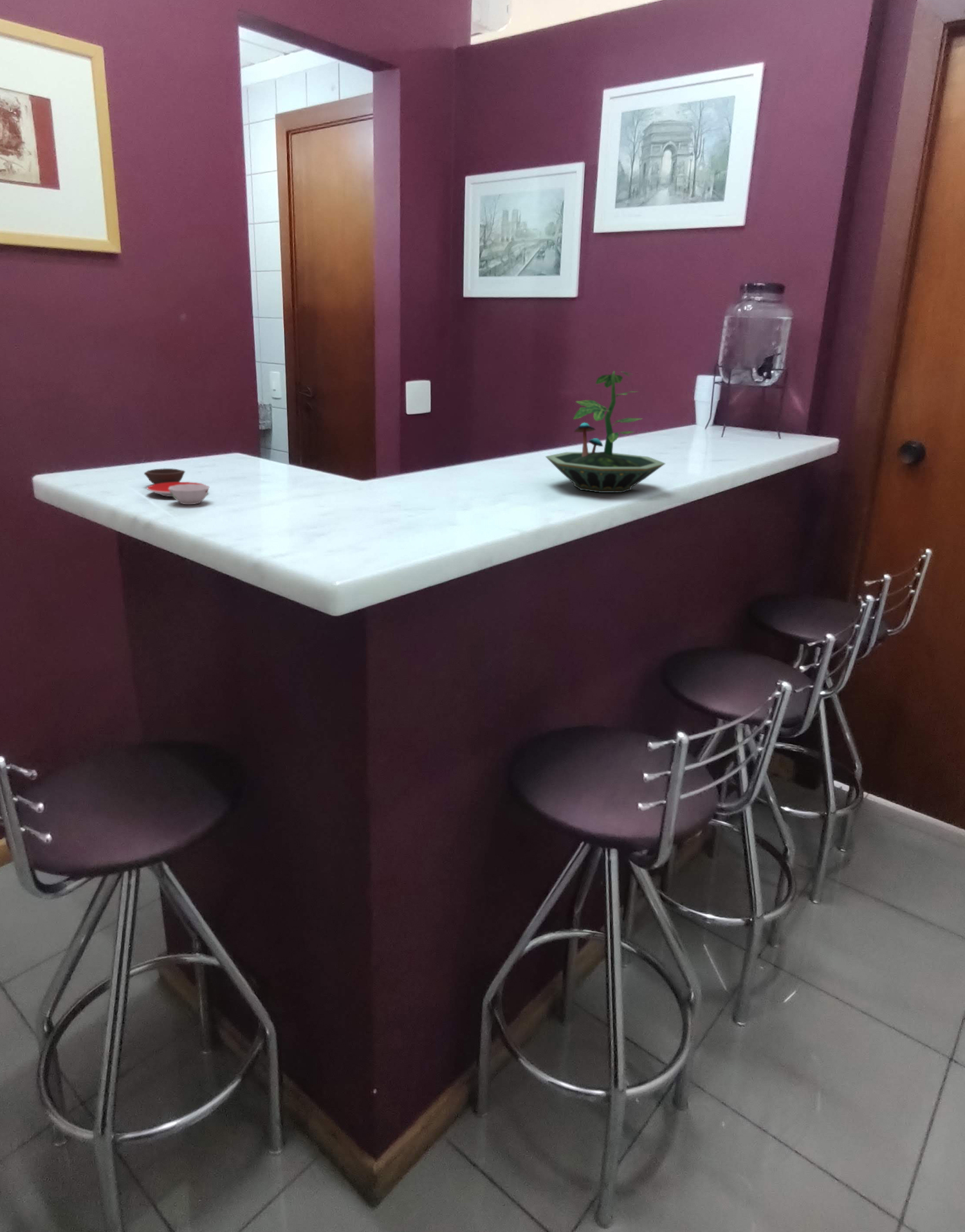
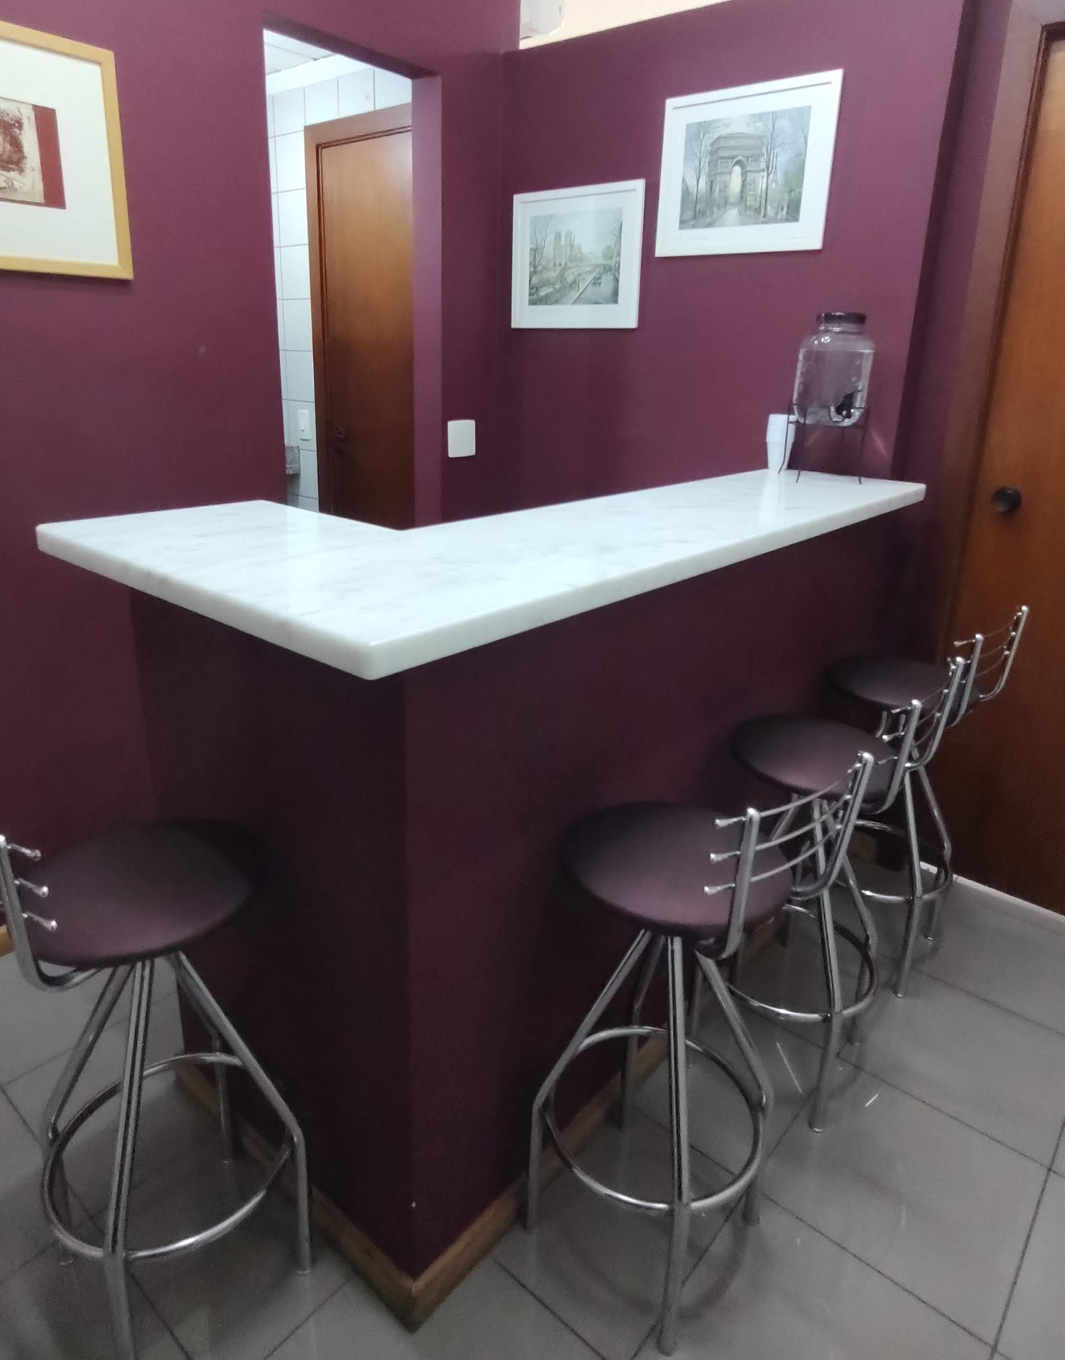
- terrarium [544,371,666,493]
- bowl [143,468,210,505]
